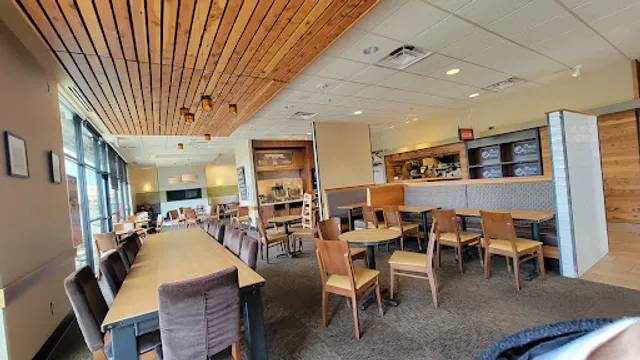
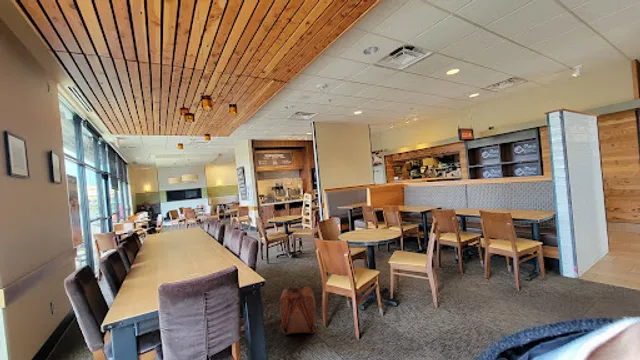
+ backpack [279,286,317,336]
